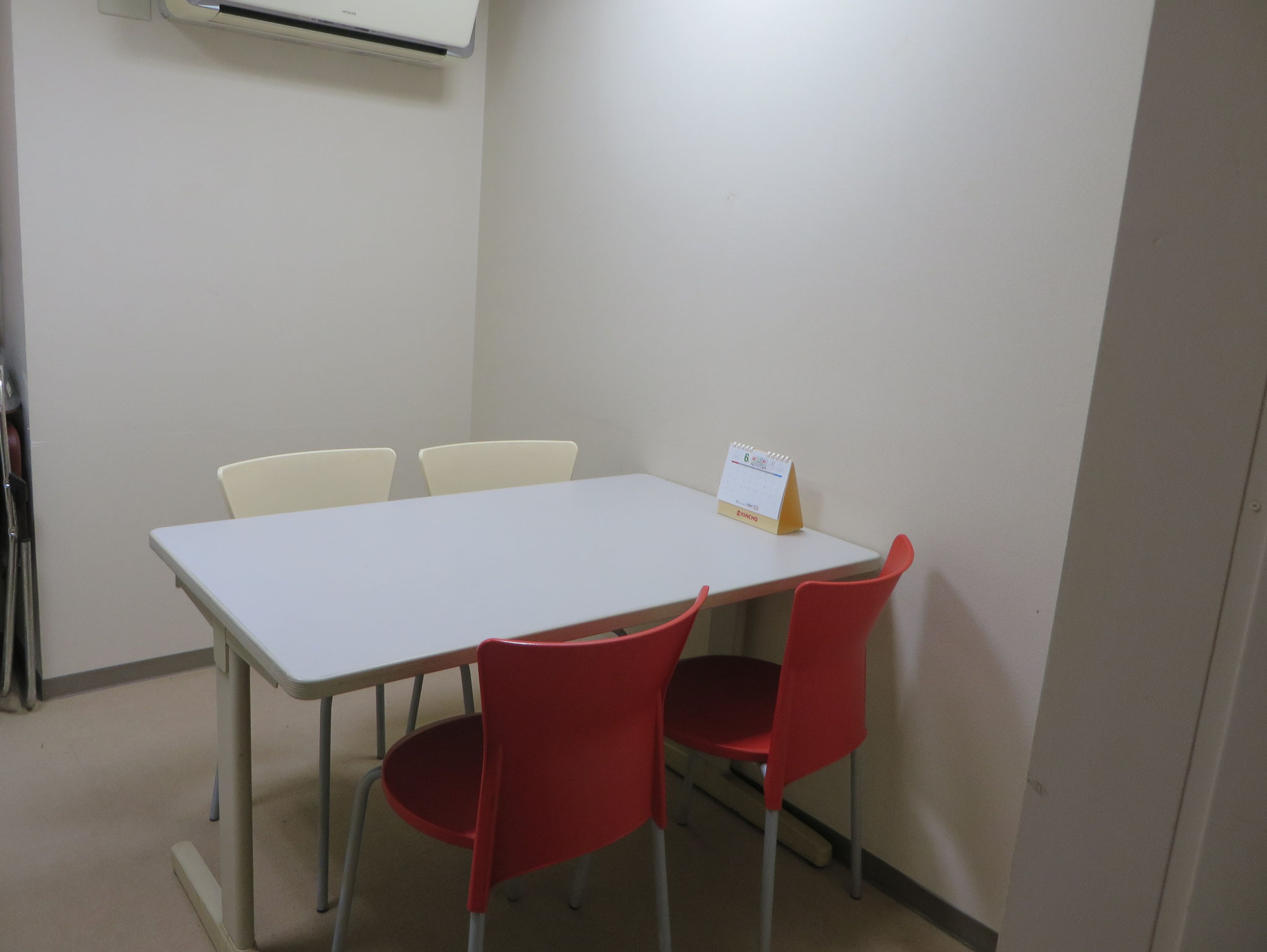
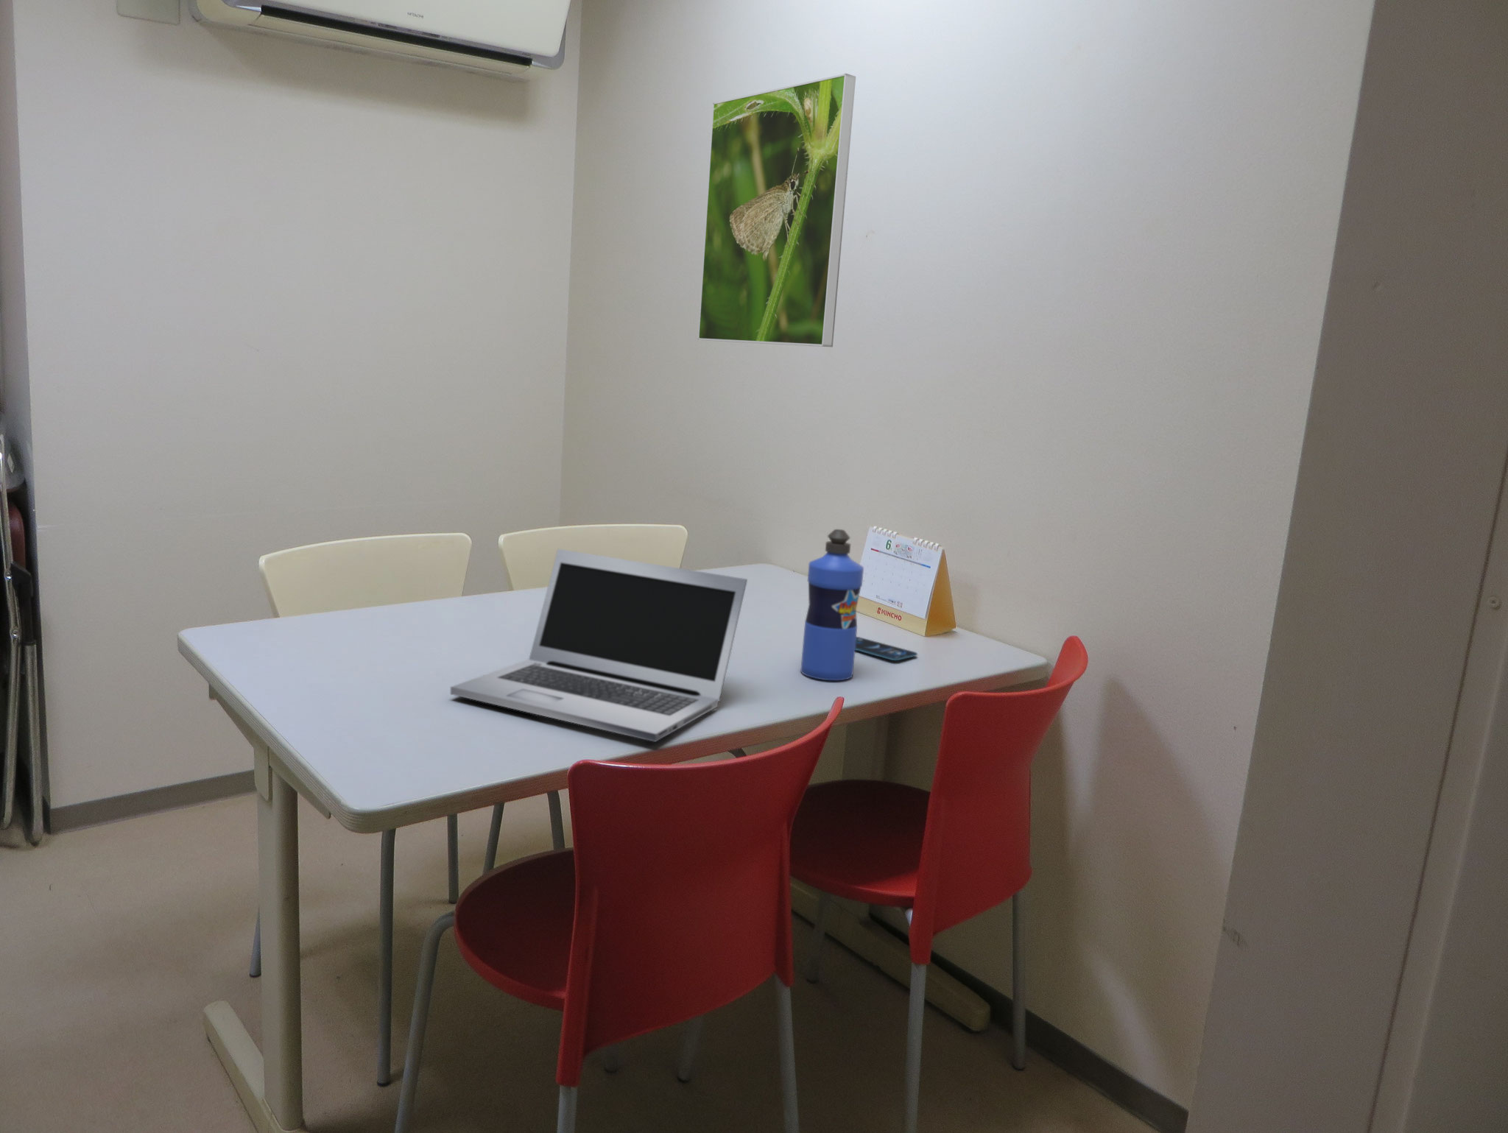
+ laptop [450,549,749,743]
+ water bottle [800,528,864,681]
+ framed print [697,73,856,349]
+ smartphone [855,636,918,661]
